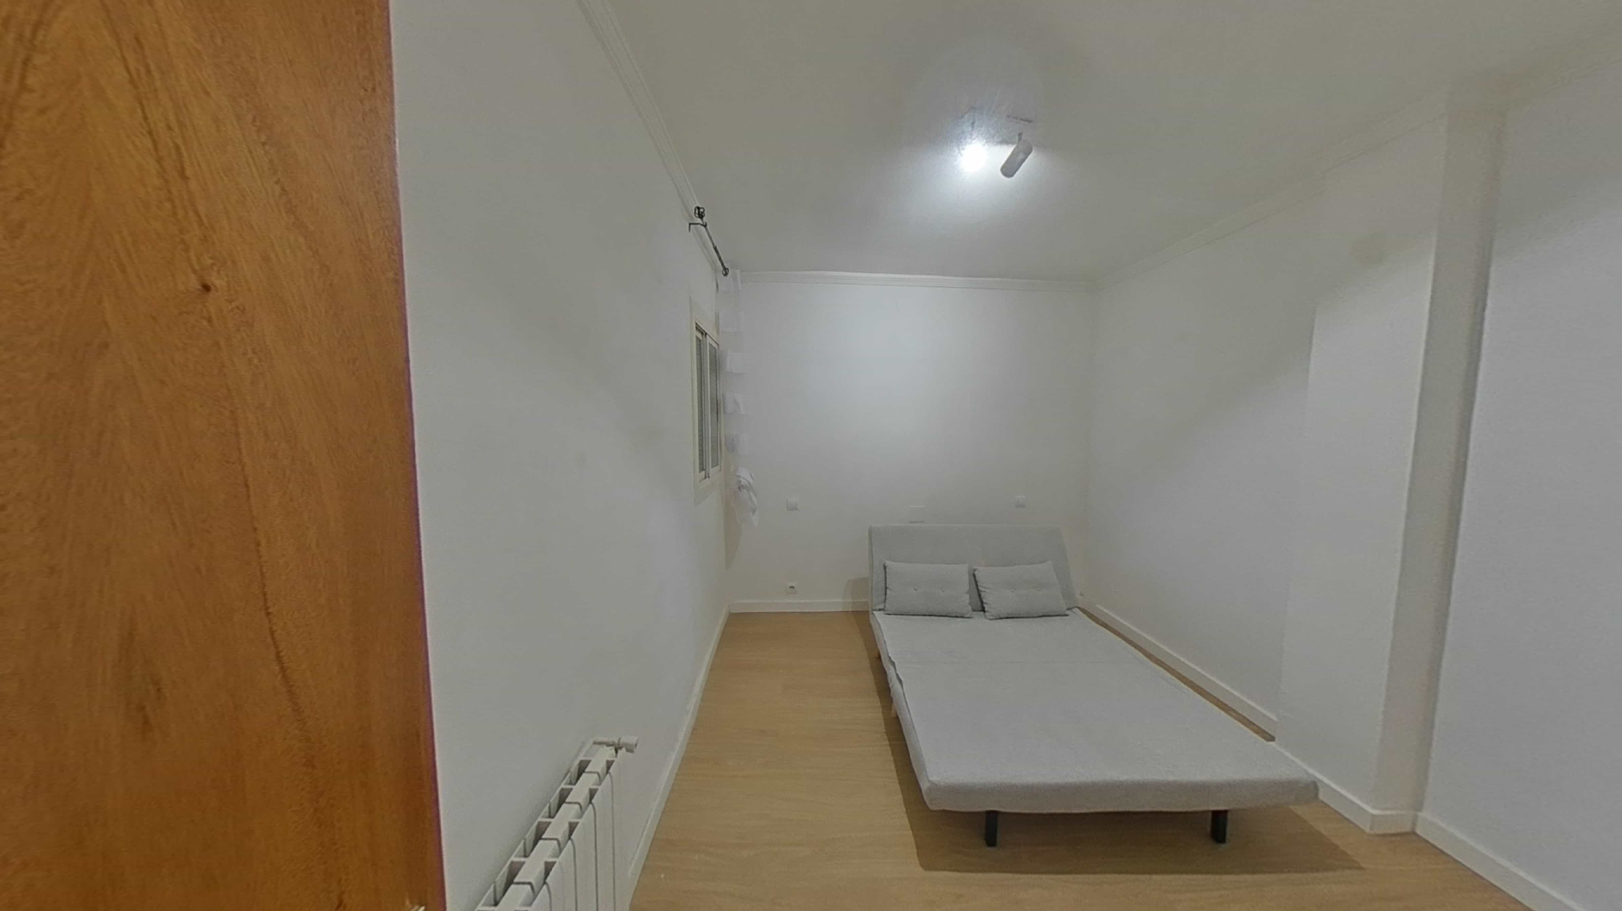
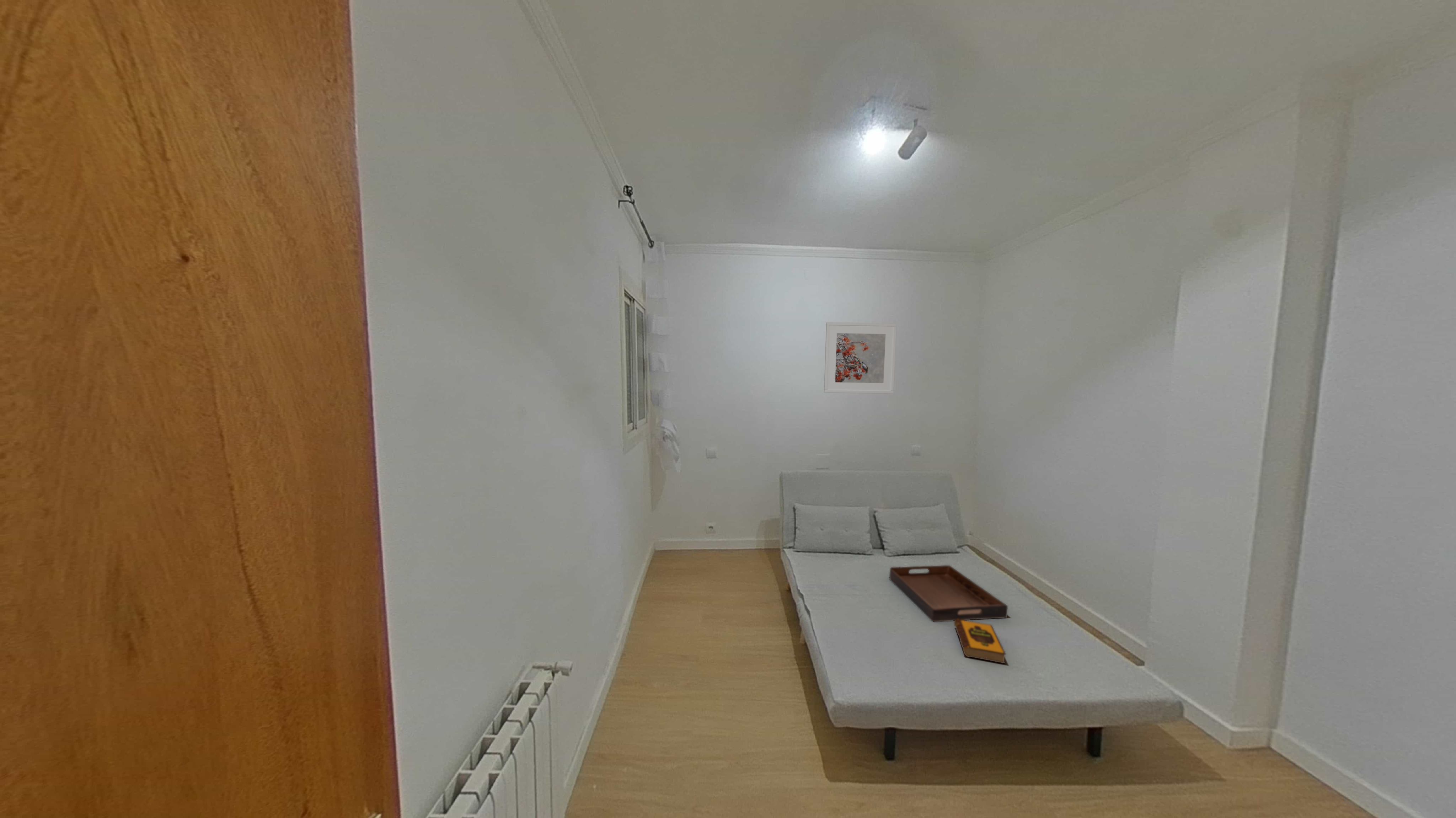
+ serving tray [889,565,1008,622]
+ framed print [824,322,897,394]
+ hardback book [954,619,1006,664]
